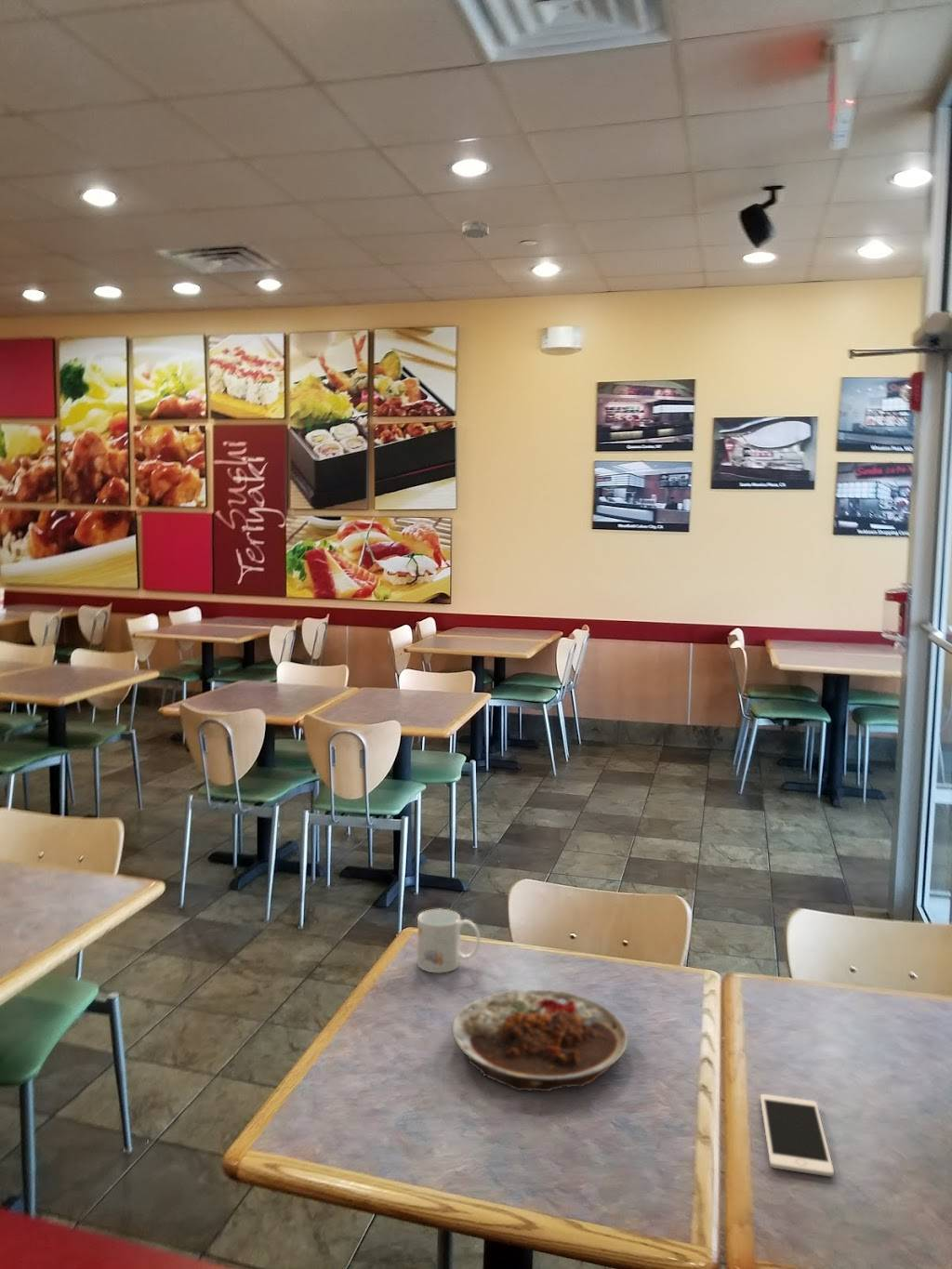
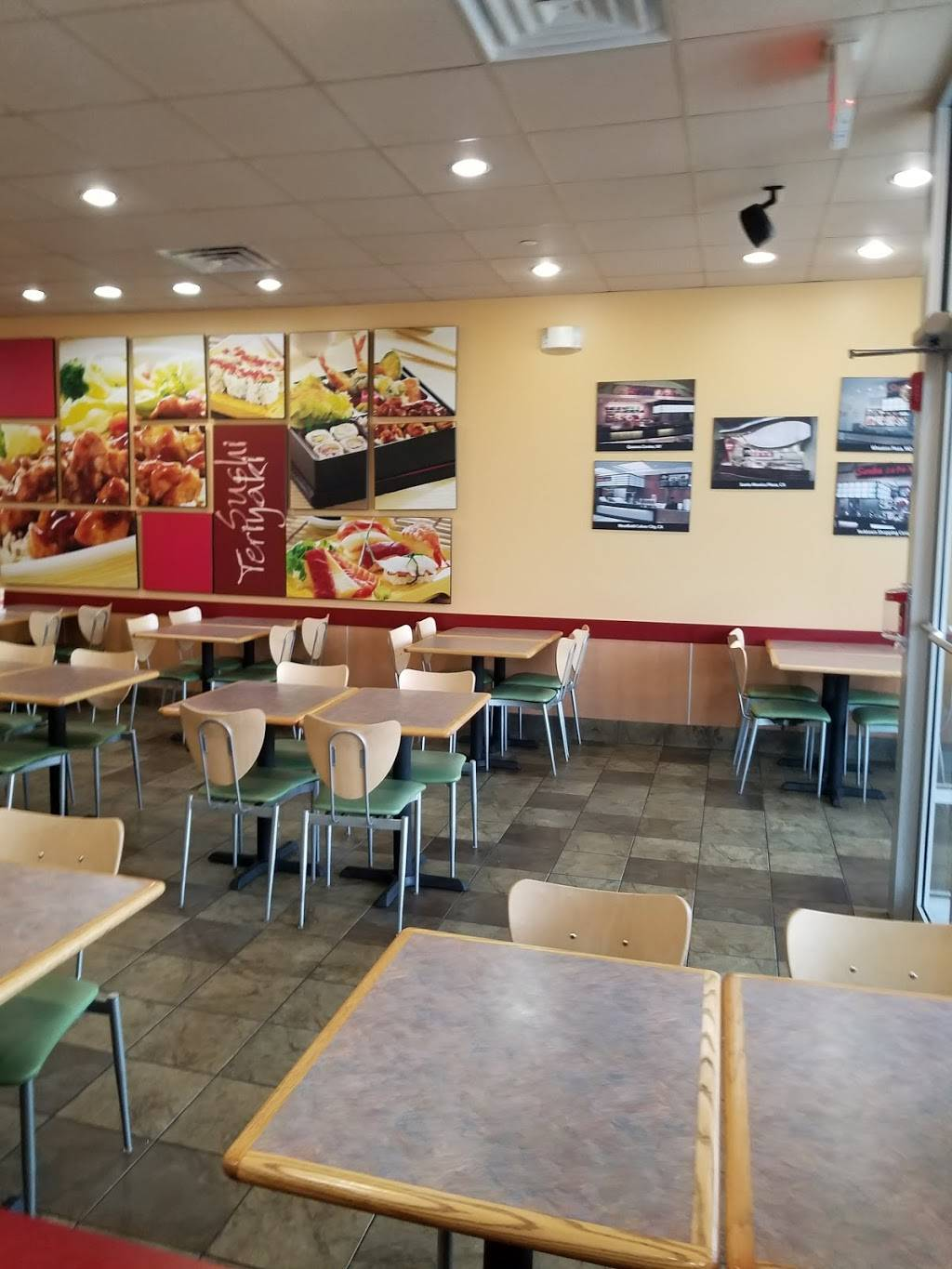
- smoke detector [461,219,489,239]
- plate [451,988,628,1092]
- mug [417,908,481,973]
- cell phone [760,1093,835,1177]
